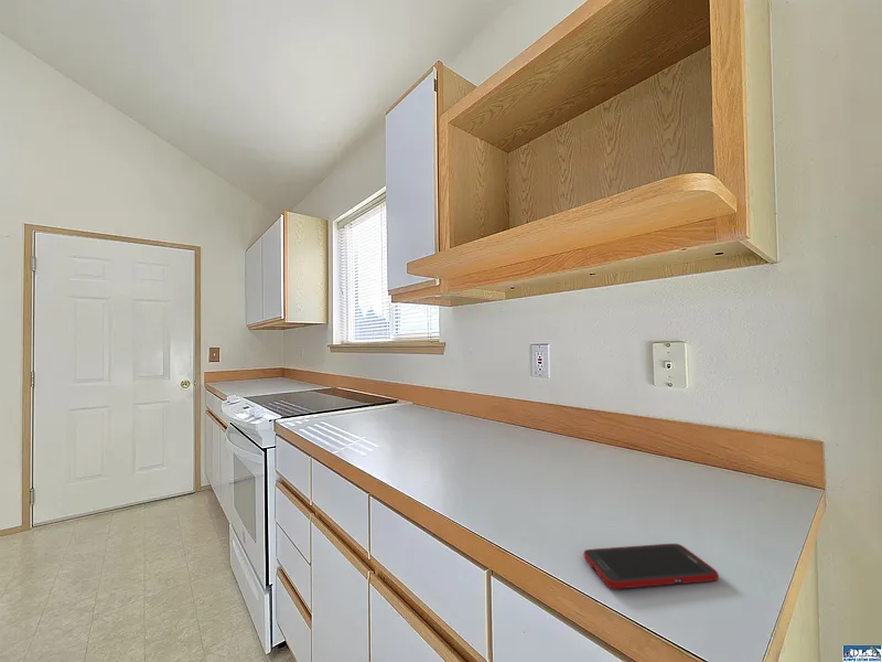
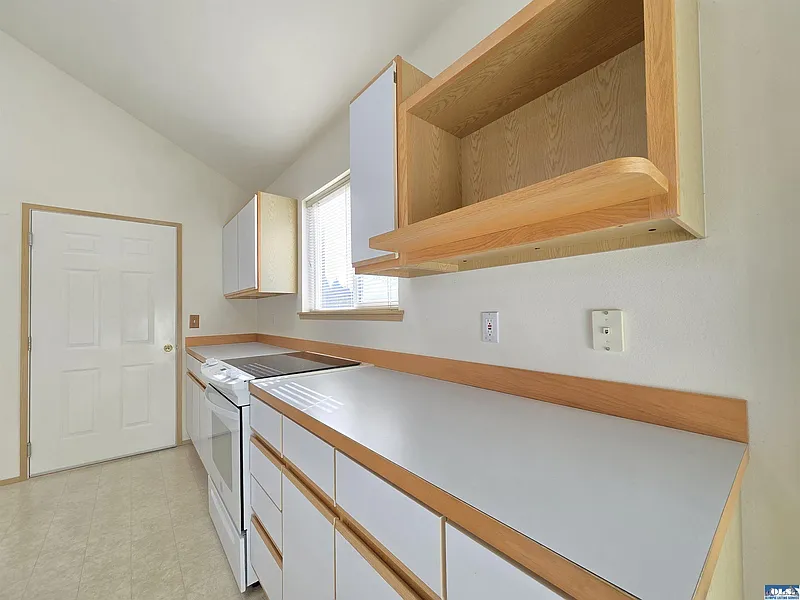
- cell phone [582,543,720,590]
